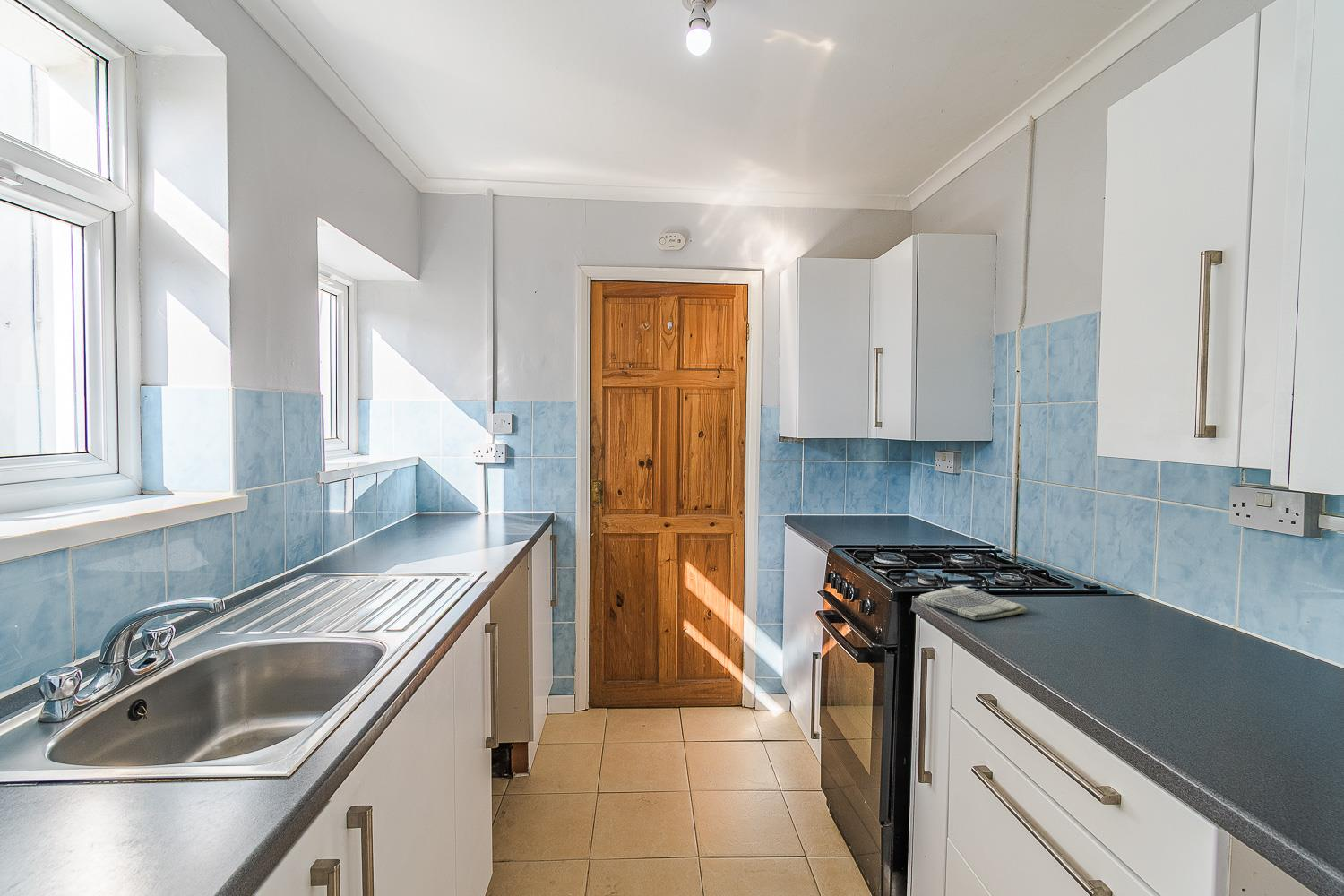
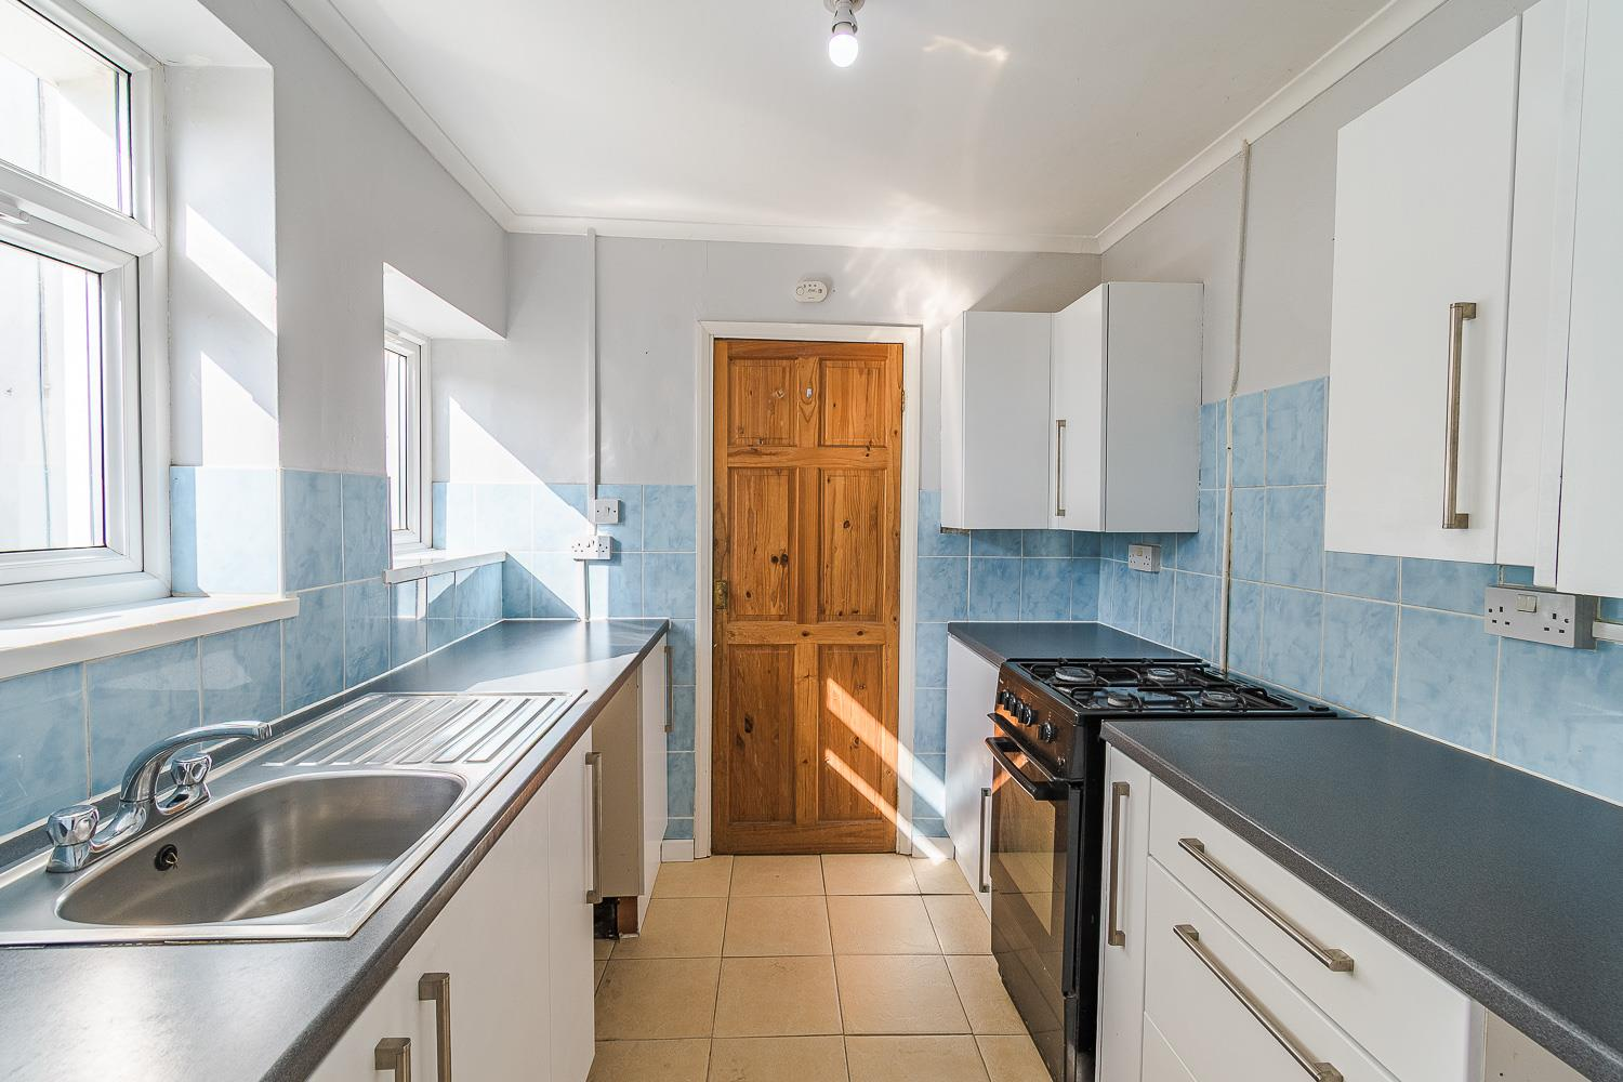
- dish towel [918,584,1029,621]
